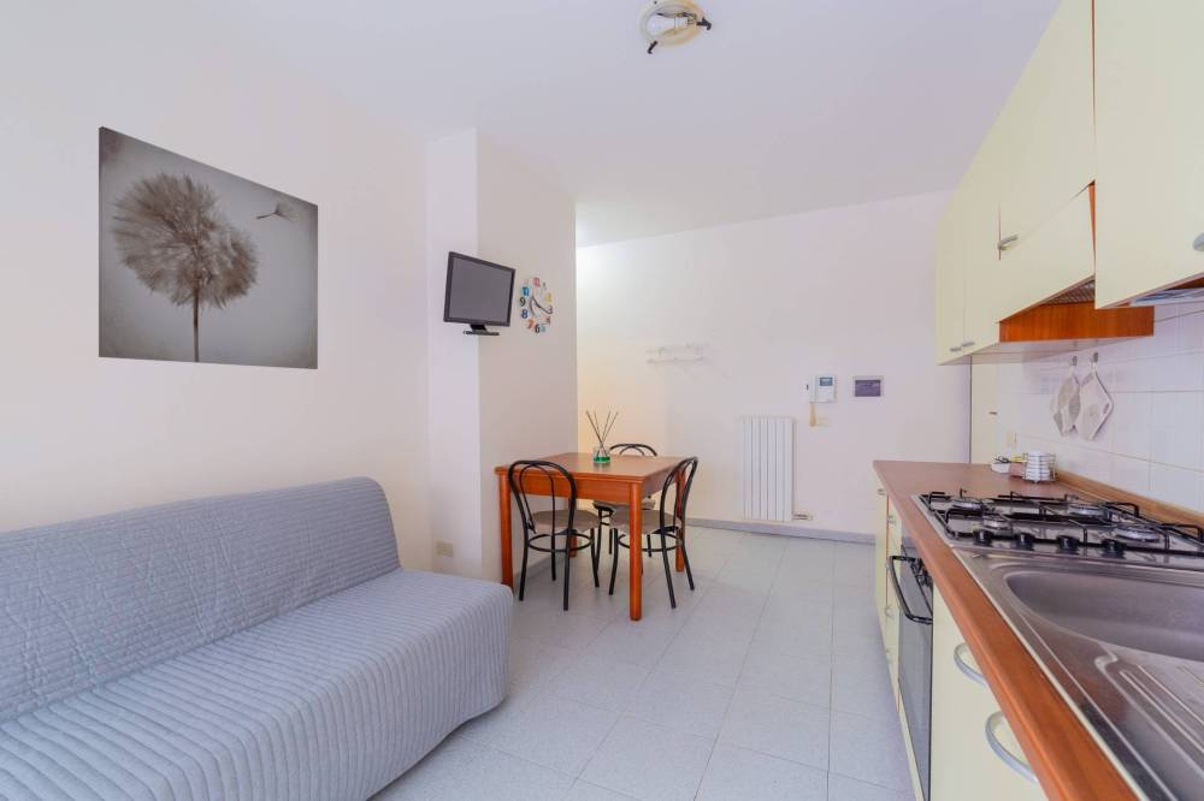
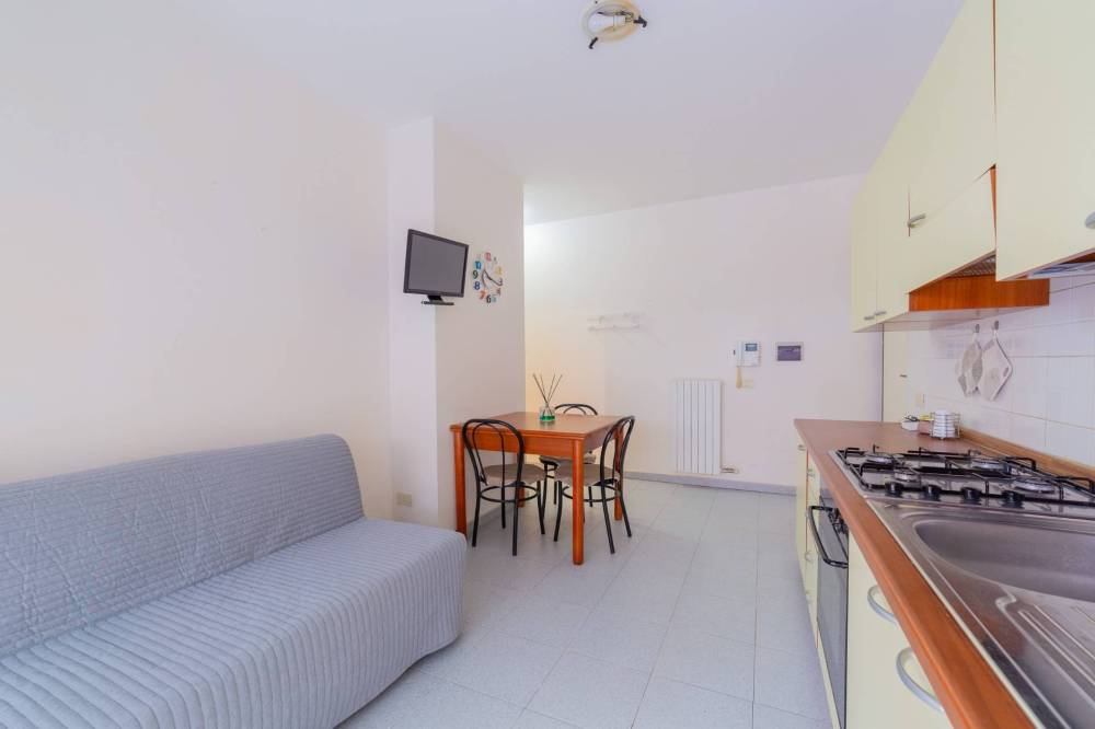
- wall art [98,125,319,370]
